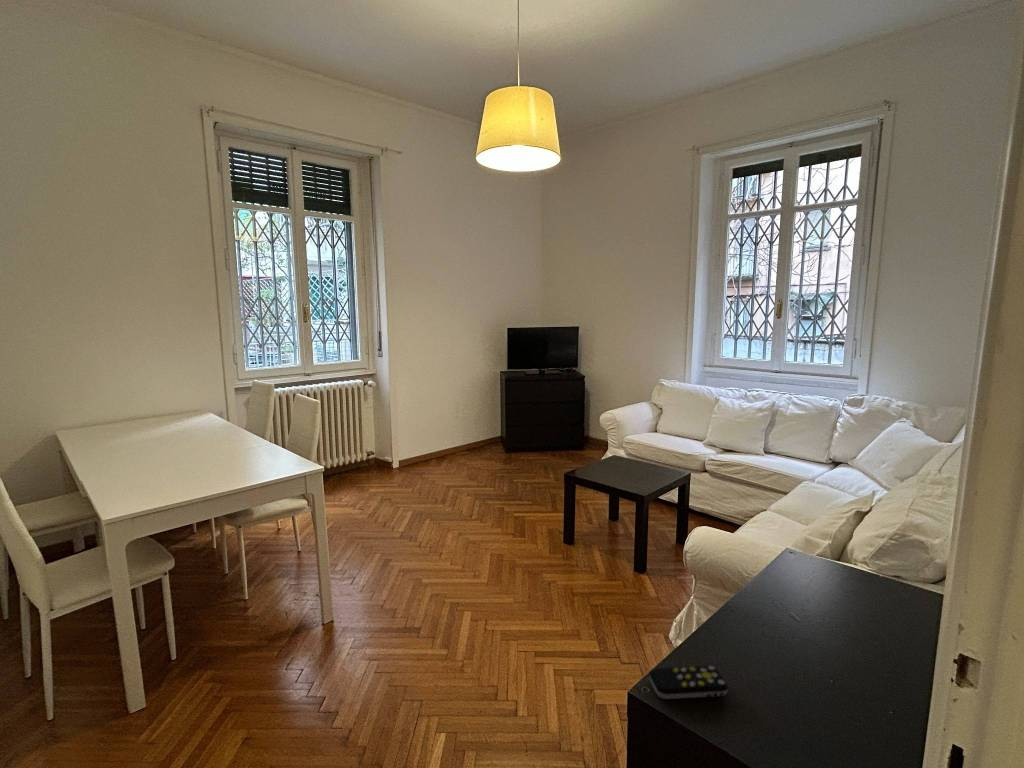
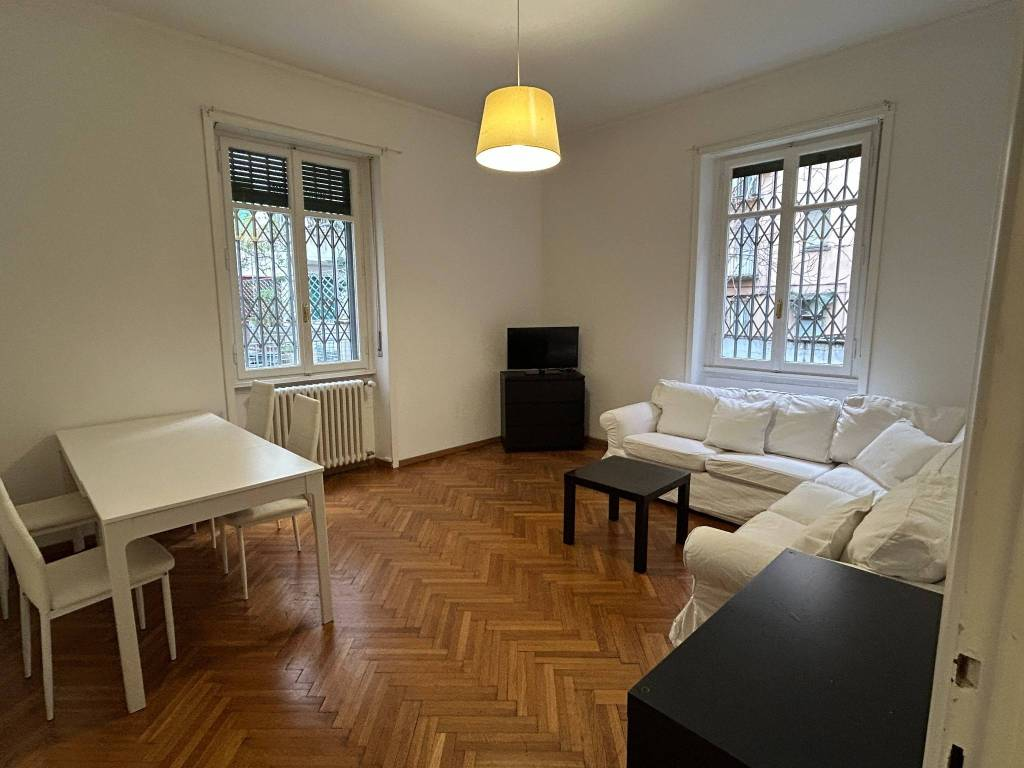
- remote control [648,665,729,700]
